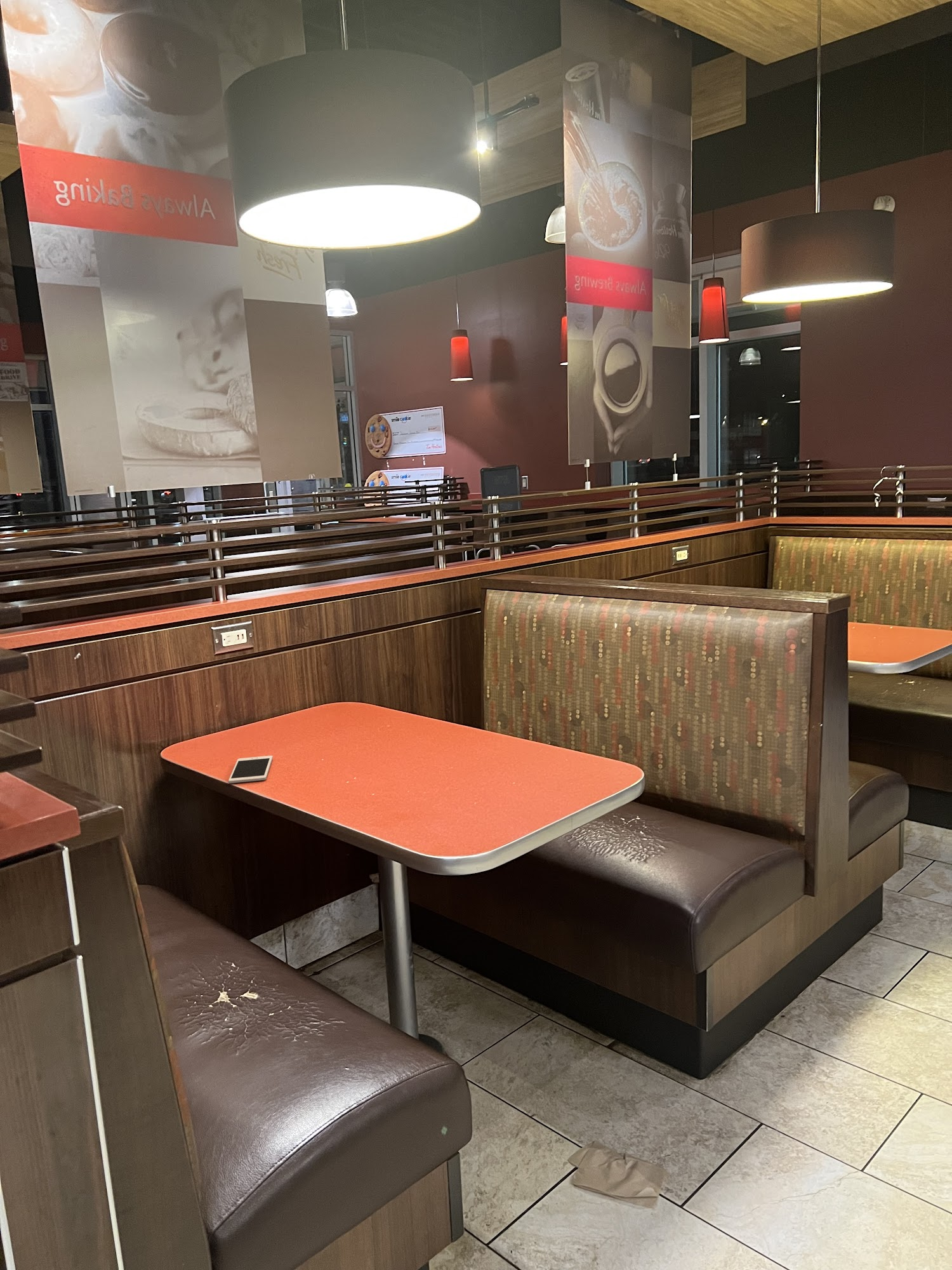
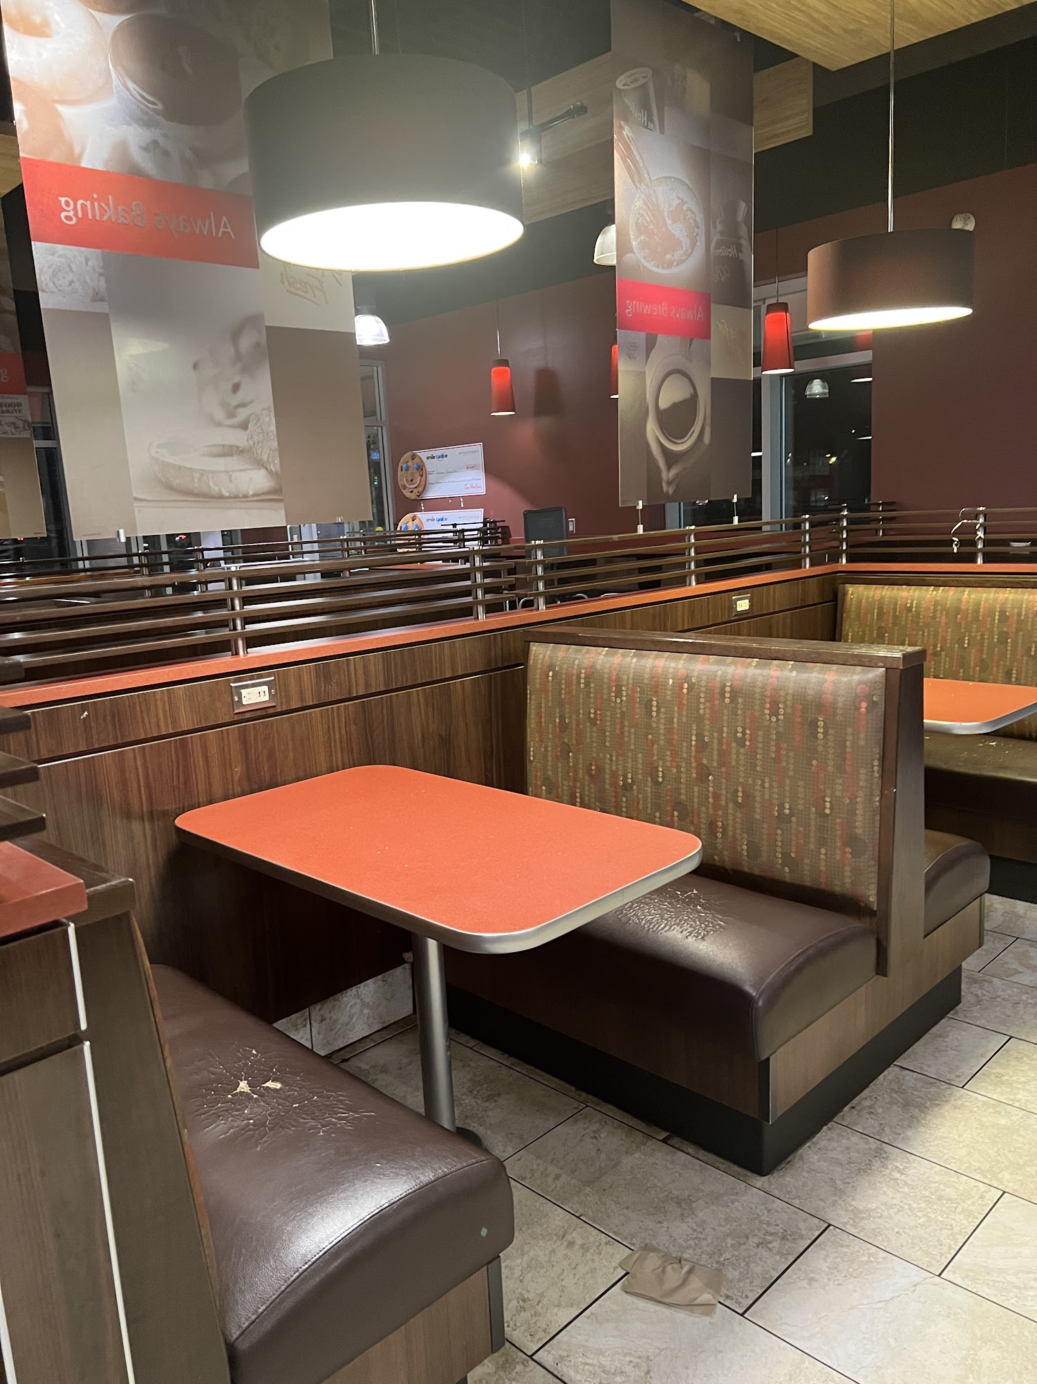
- cell phone [228,755,274,784]
